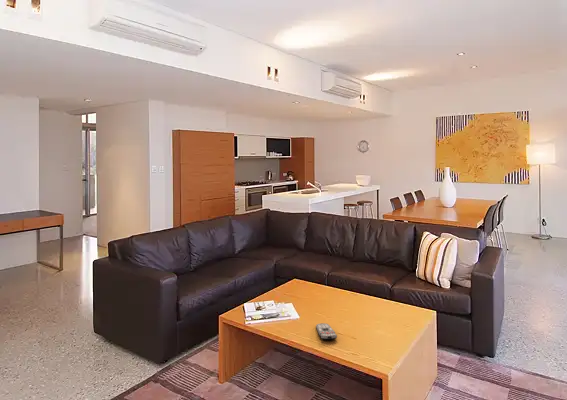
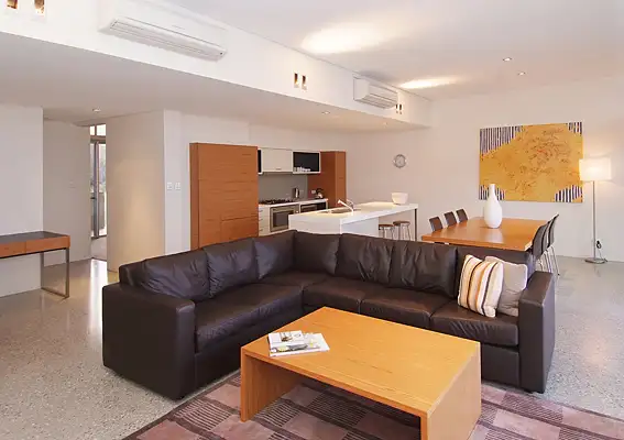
- remote control [315,322,338,340]
